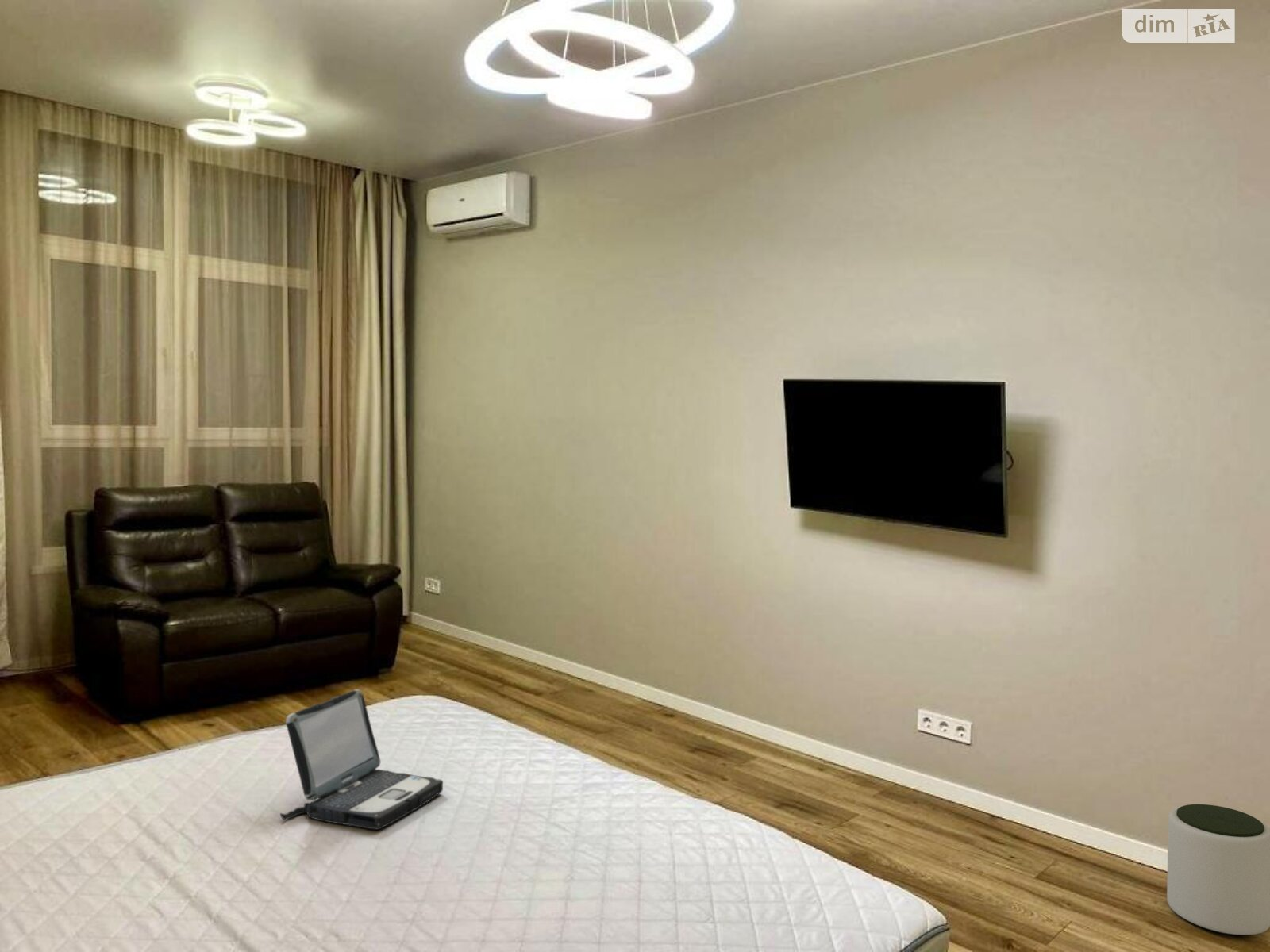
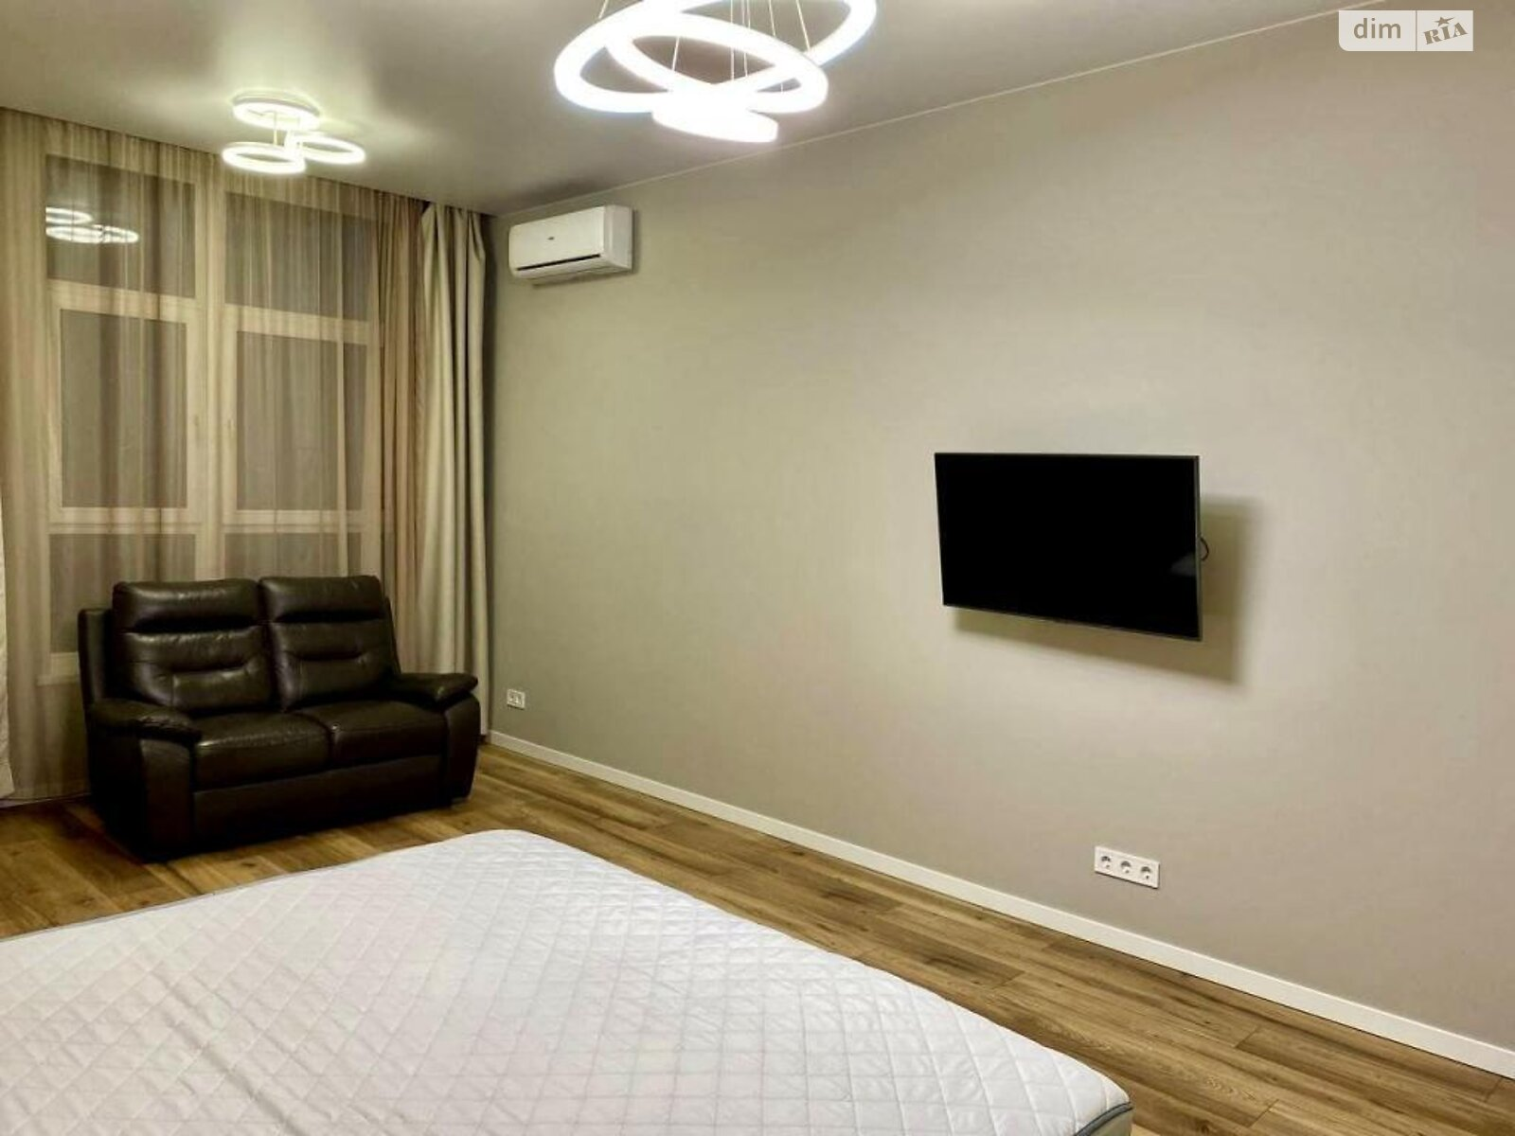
- plant pot [1166,804,1270,936]
- laptop [279,689,444,831]
